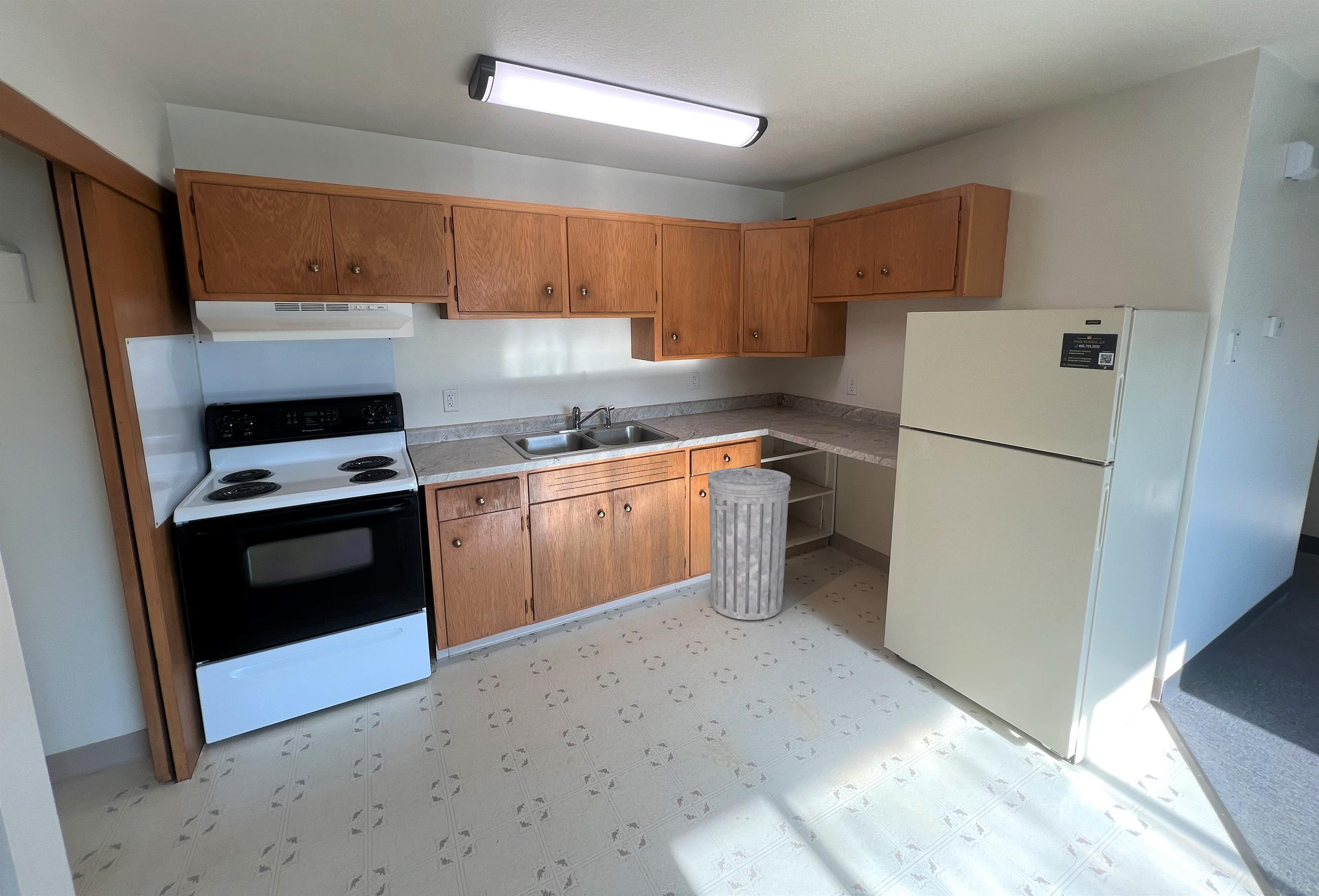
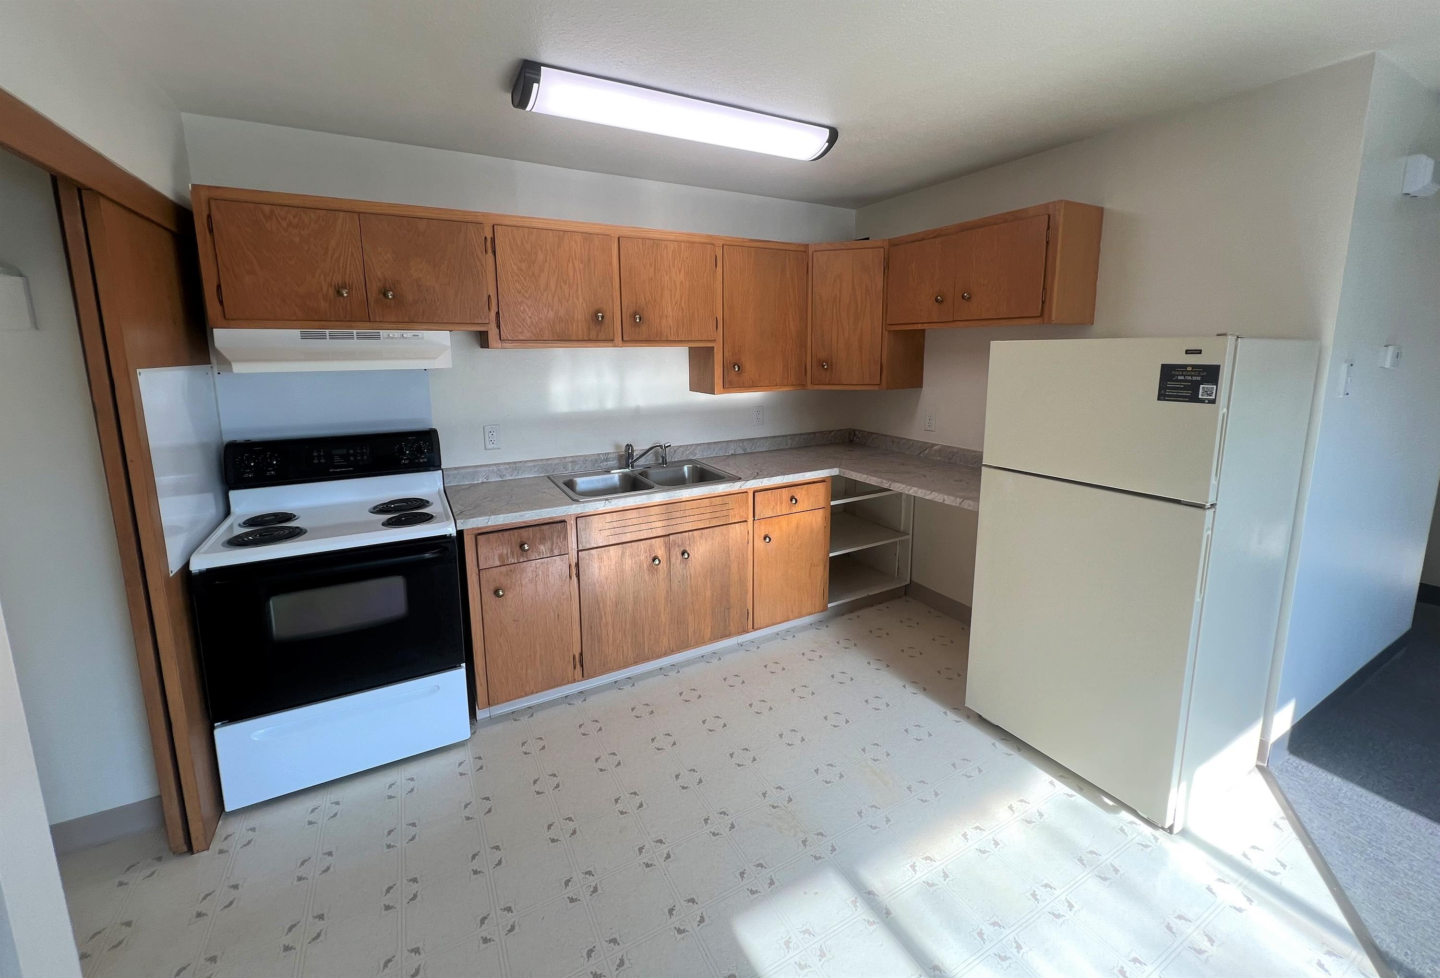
- trash can [707,467,791,620]
